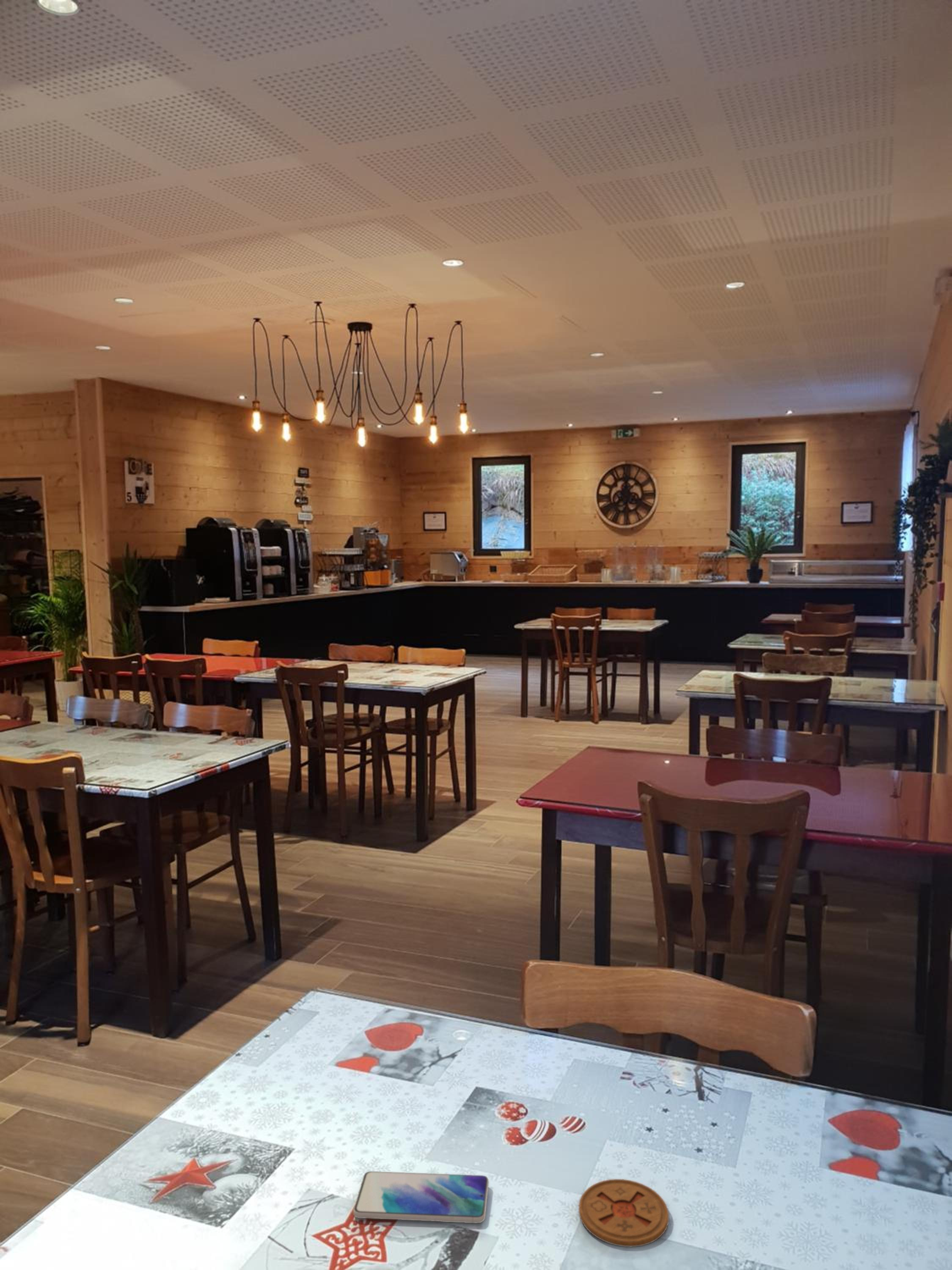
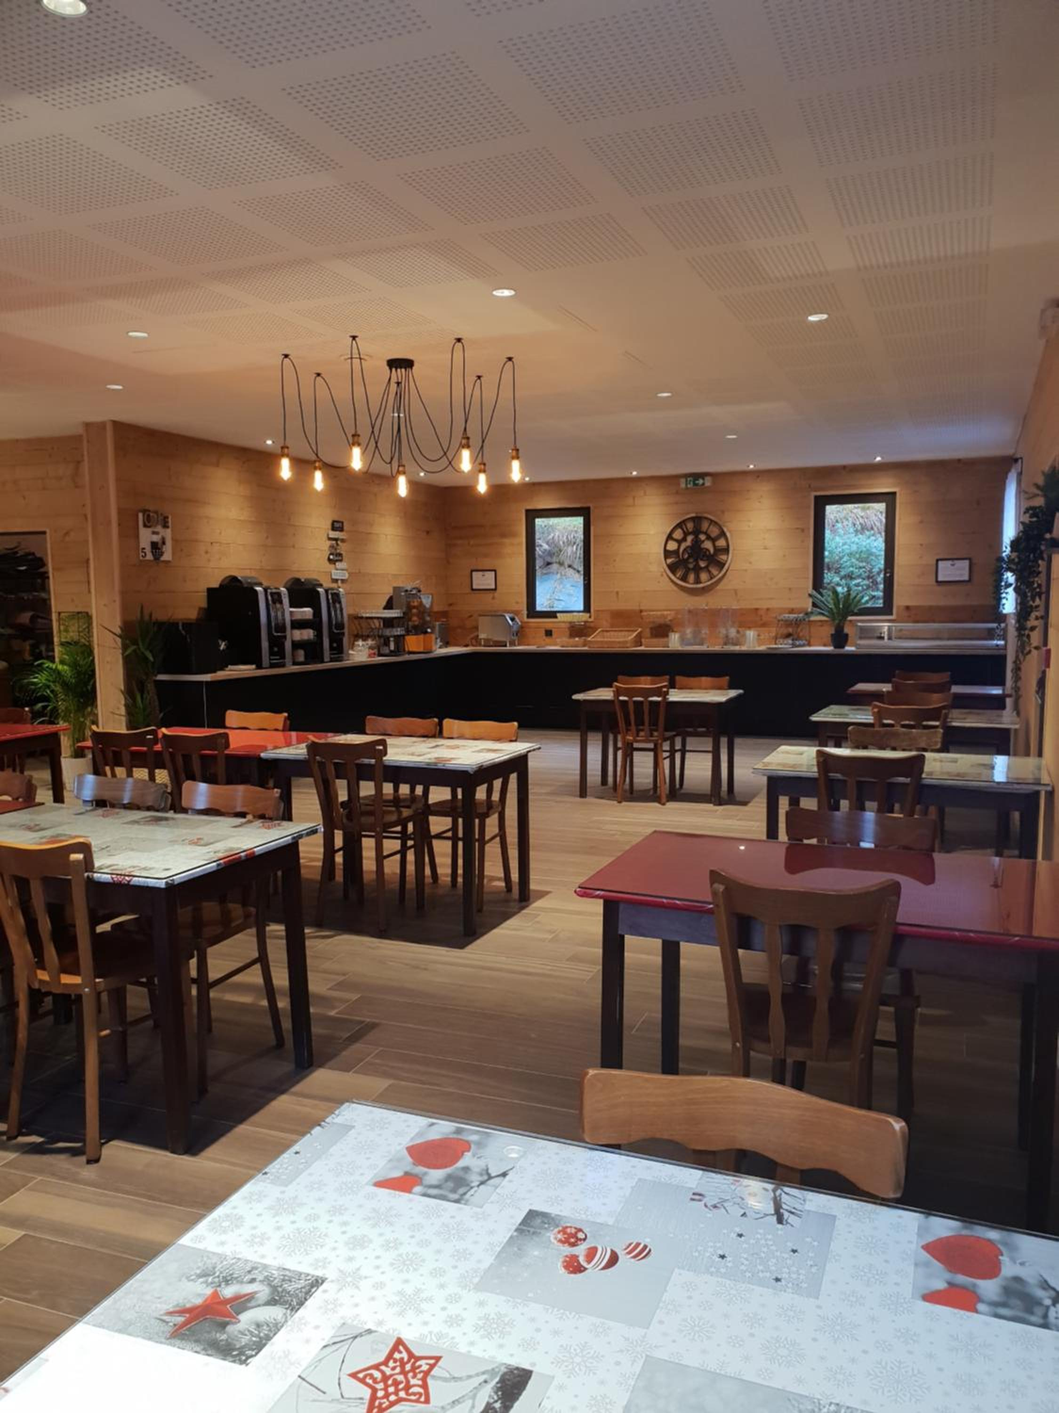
- coaster [578,1179,669,1247]
- smartphone [353,1171,490,1224]
